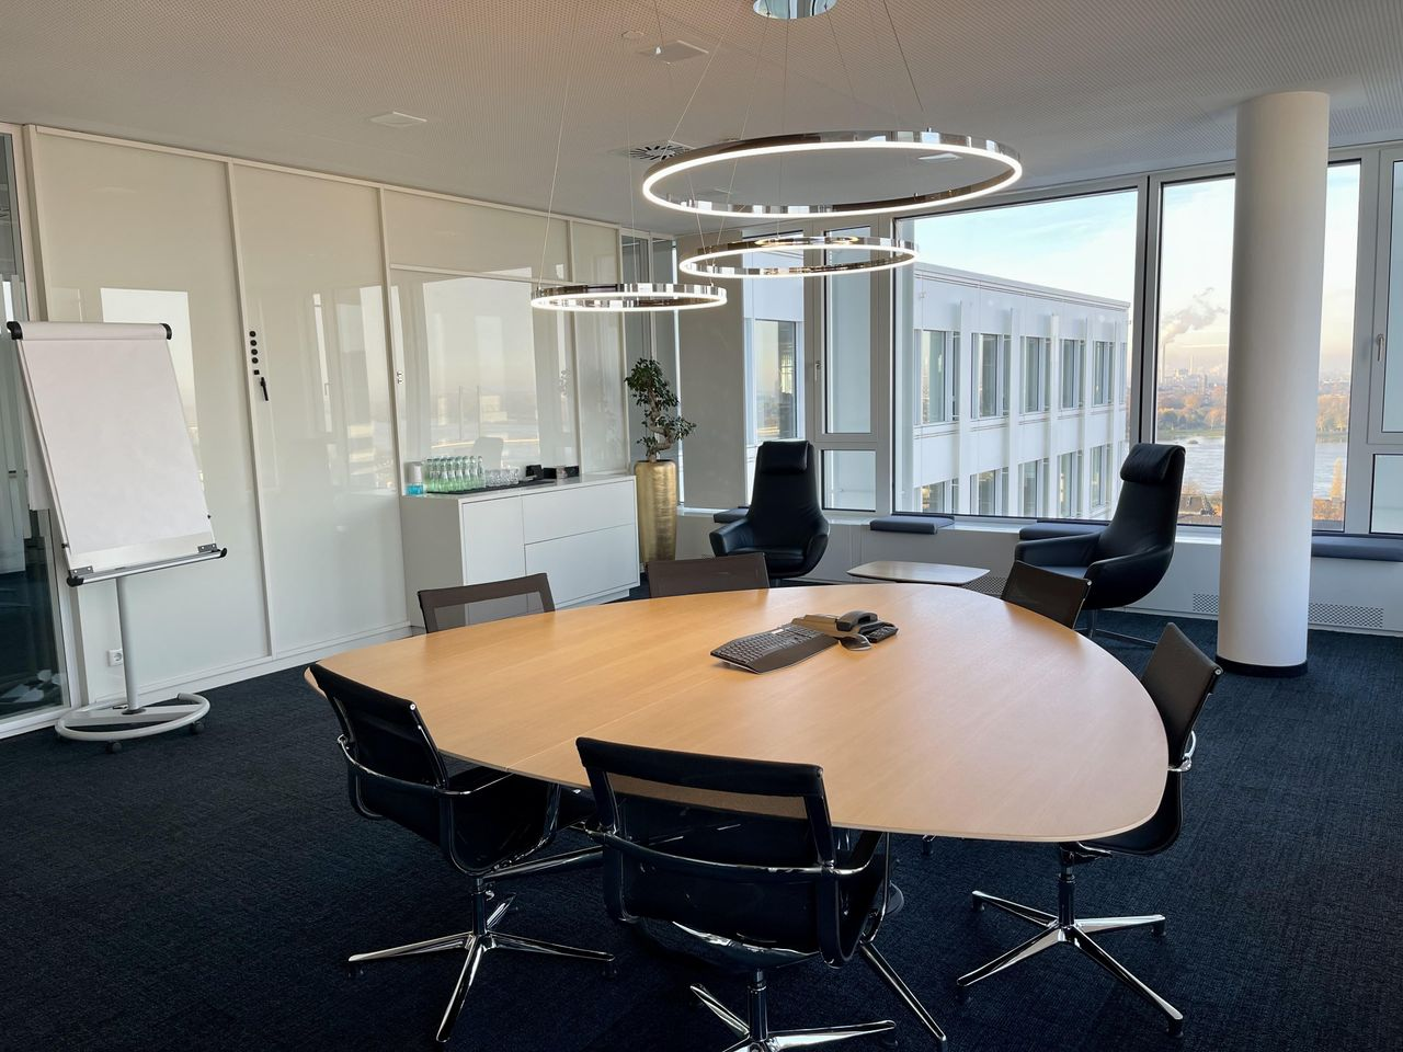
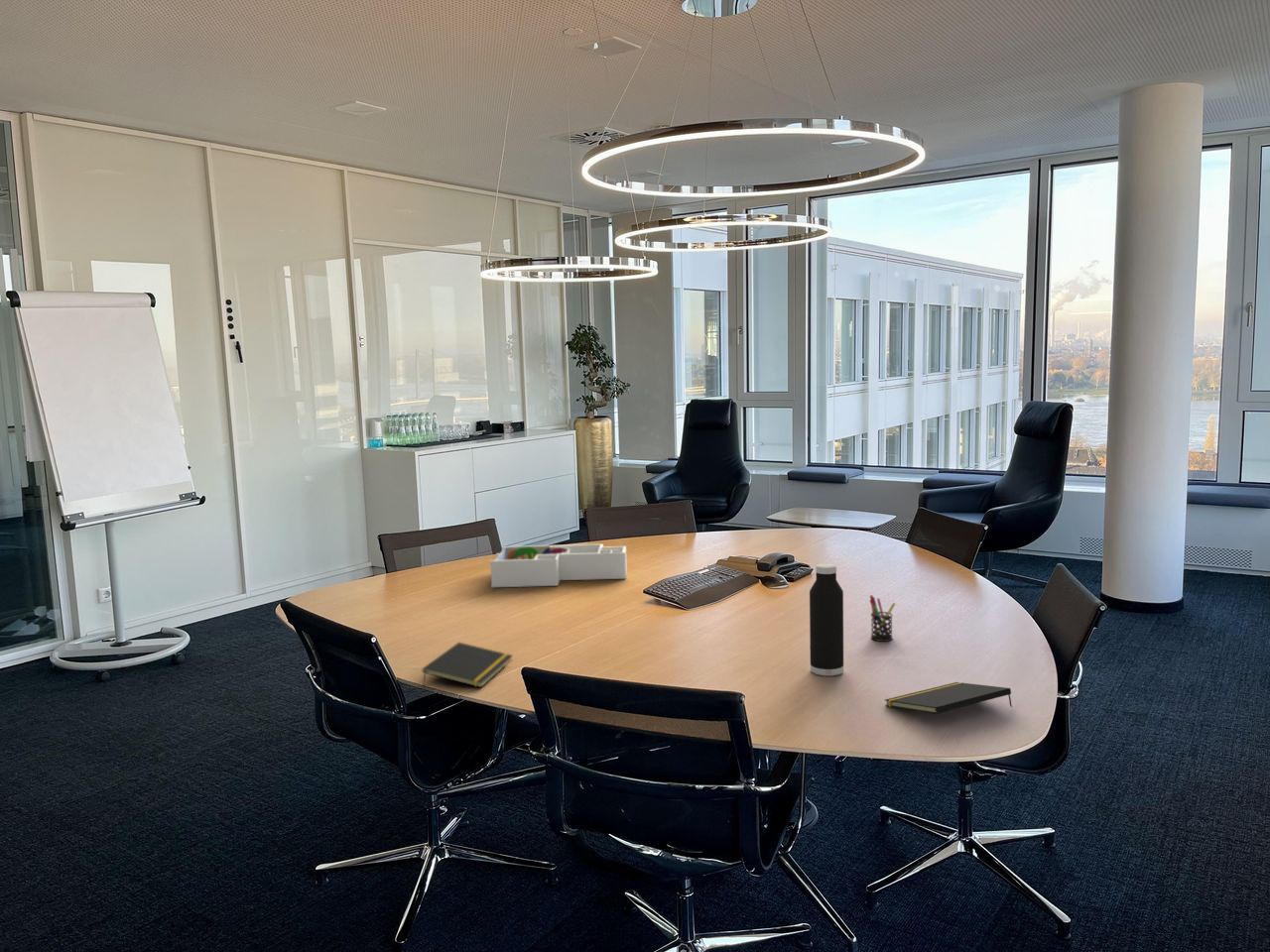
+ desk organizer [489,543,628,588]
+ notepad [422,642,514,688]
+ notepad [884,681,1013,715]
+ water bottle [809,562,844,677]
+ pen holder [868,594,896,643]
